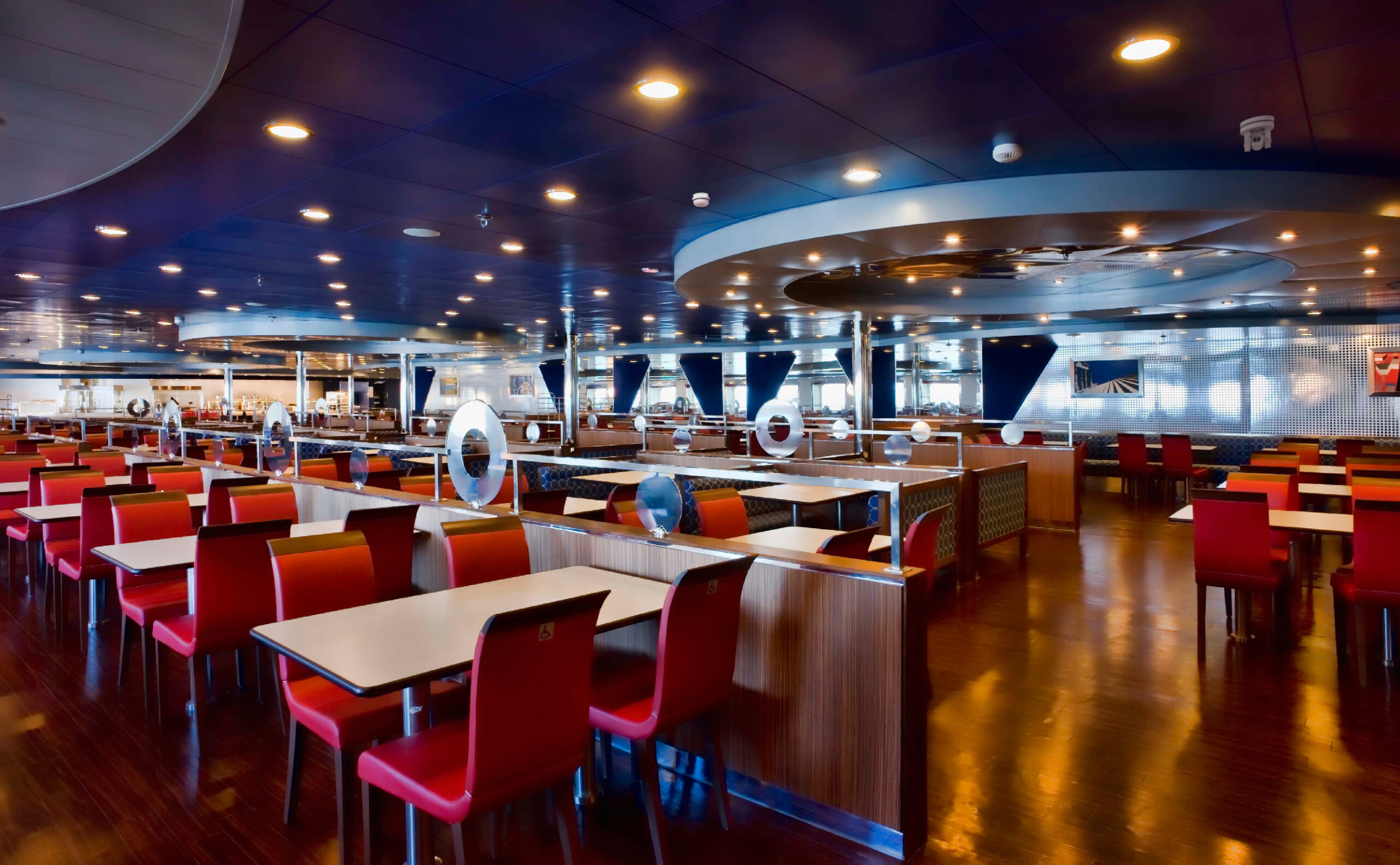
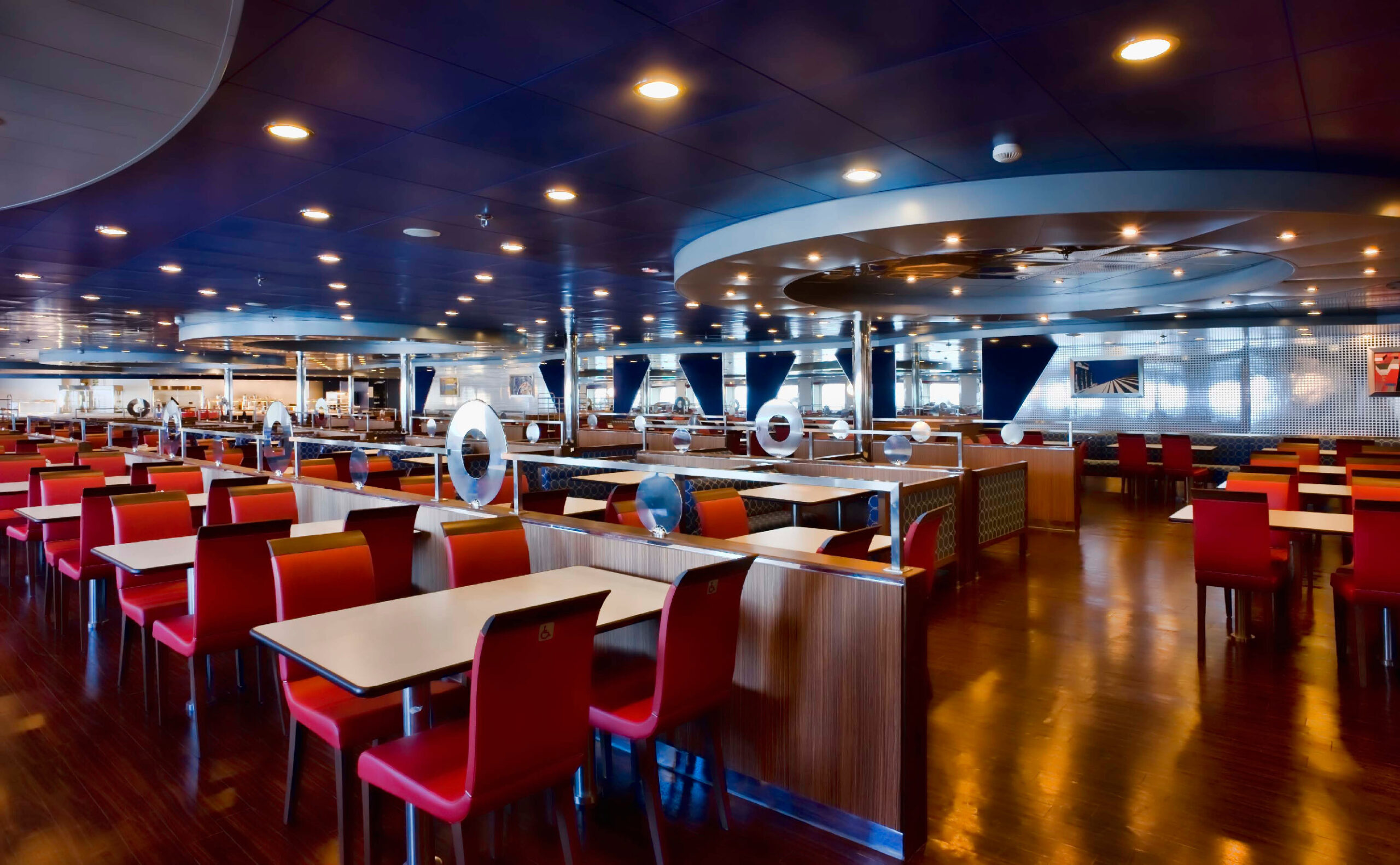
- smoke detector [692,192,710,207]
- security camera [1240,115,1275,153]
